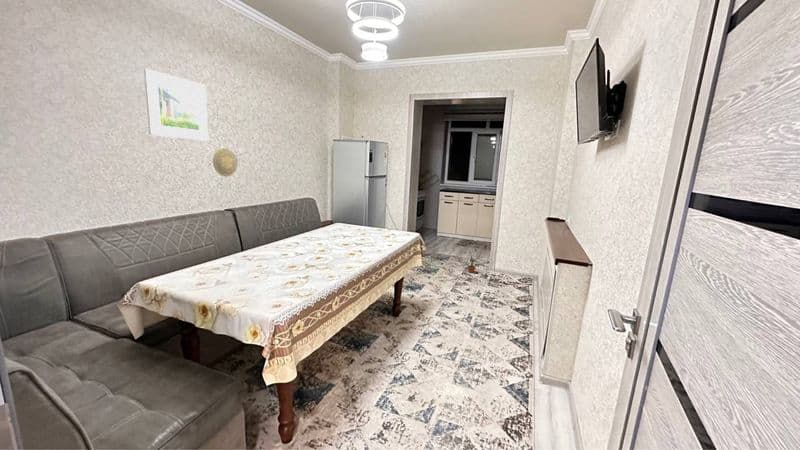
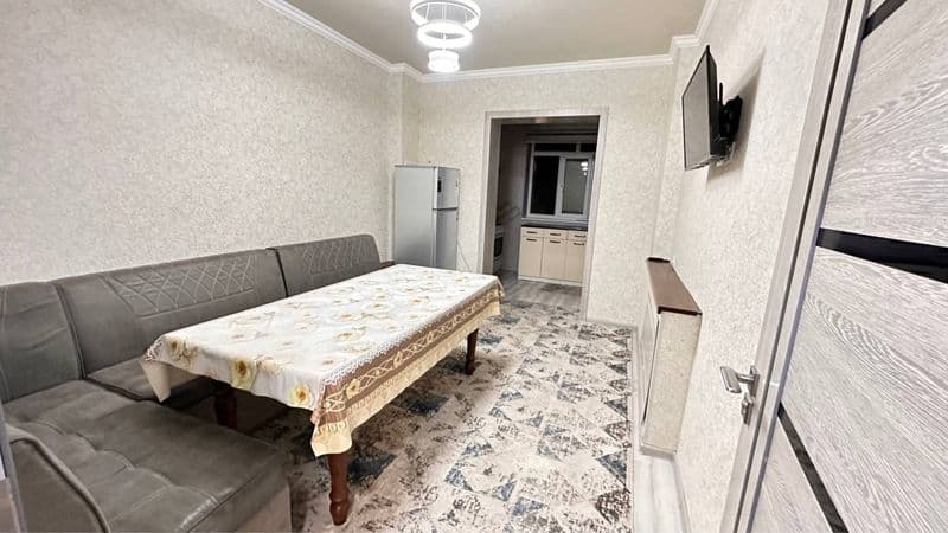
- decorative plate [212,147,239,177]
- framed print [143,67,209,142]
- potted plant [464,244,488,274]
